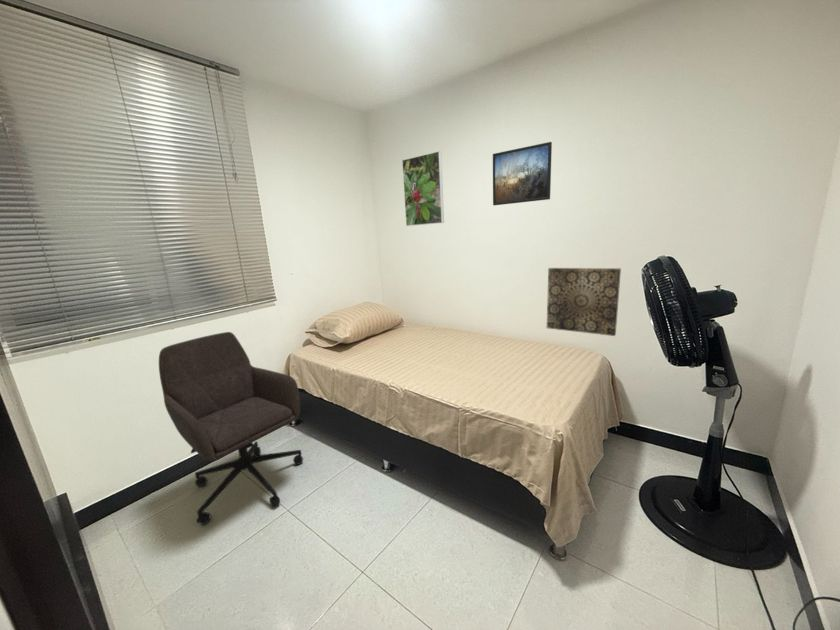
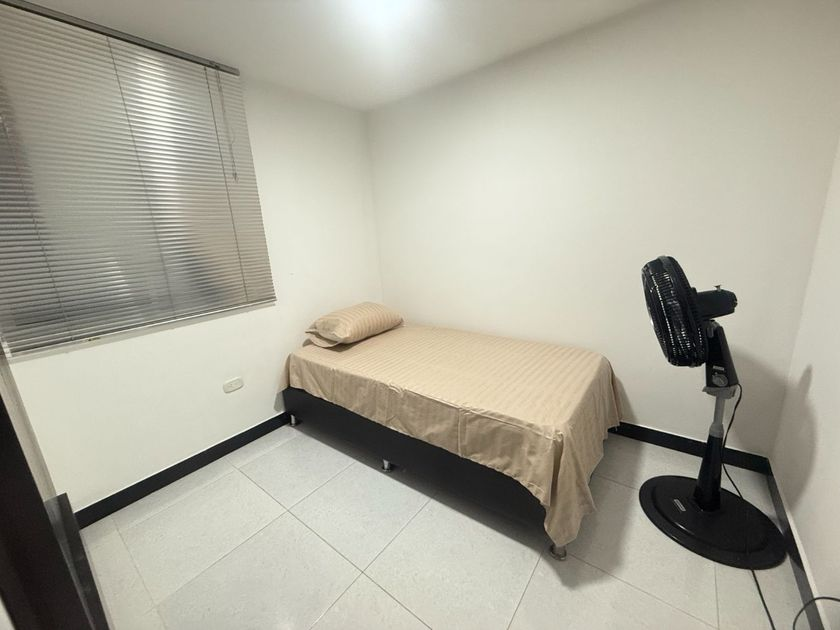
- wall art [546,267,622,337]
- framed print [492,141,553,206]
- office chair [158,331,304,525]
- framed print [401,150,445,227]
